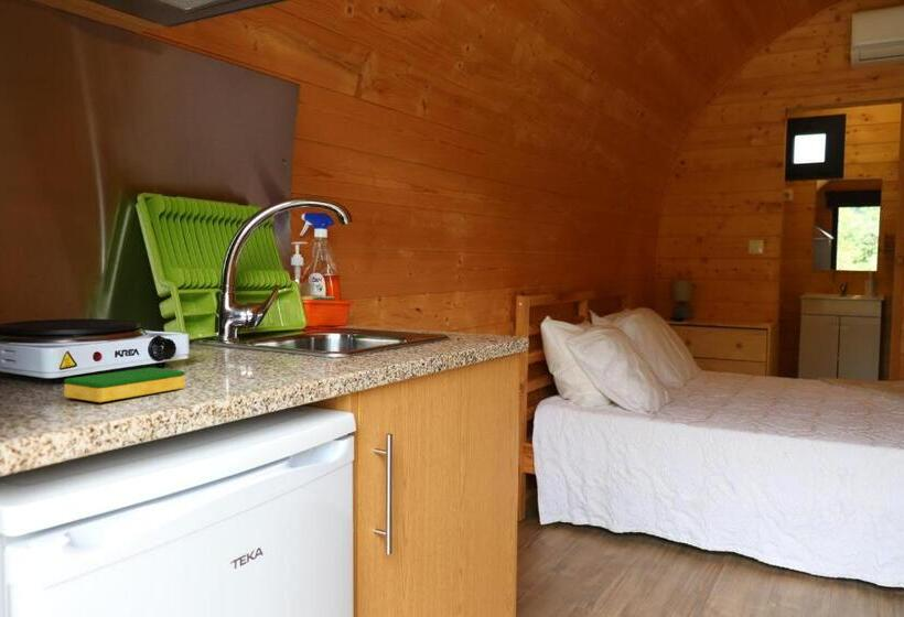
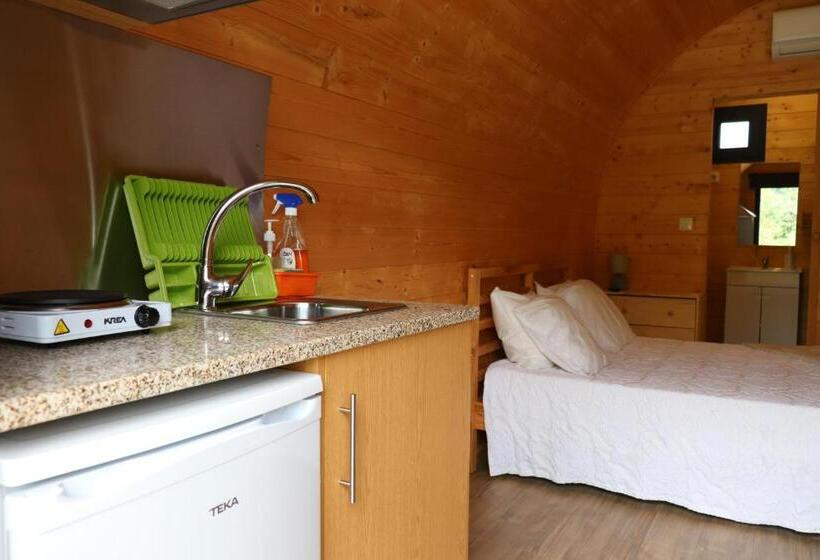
- dish sponge [63,367,185,403]
